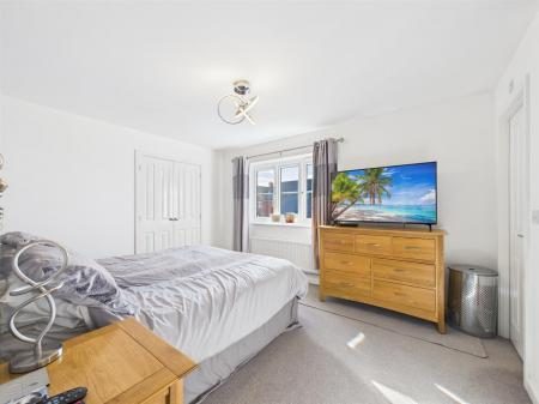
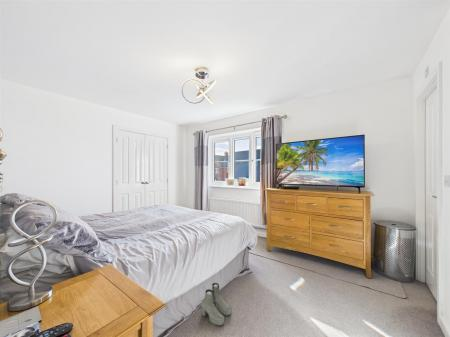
+ boots [200,282,232,327]
